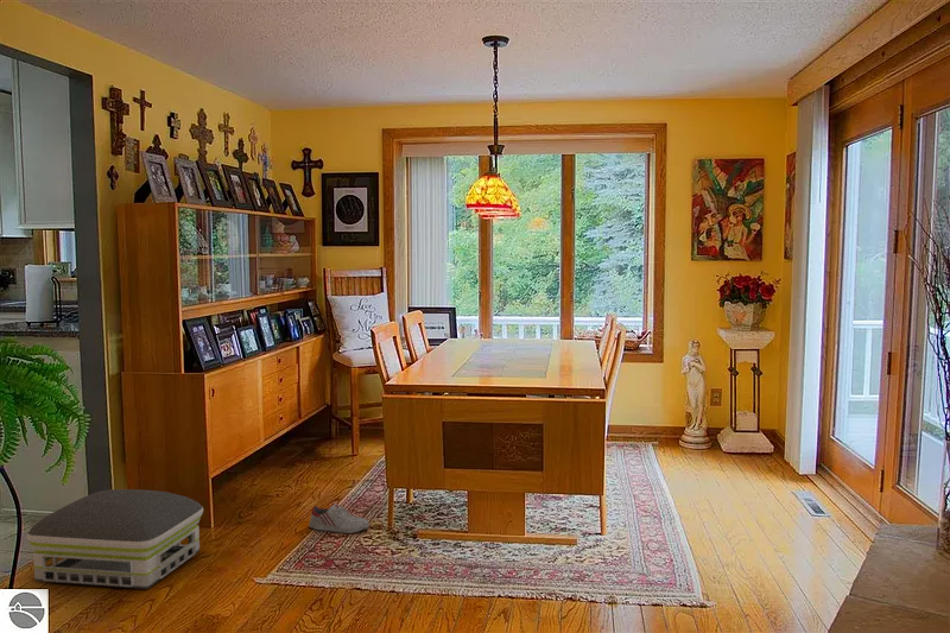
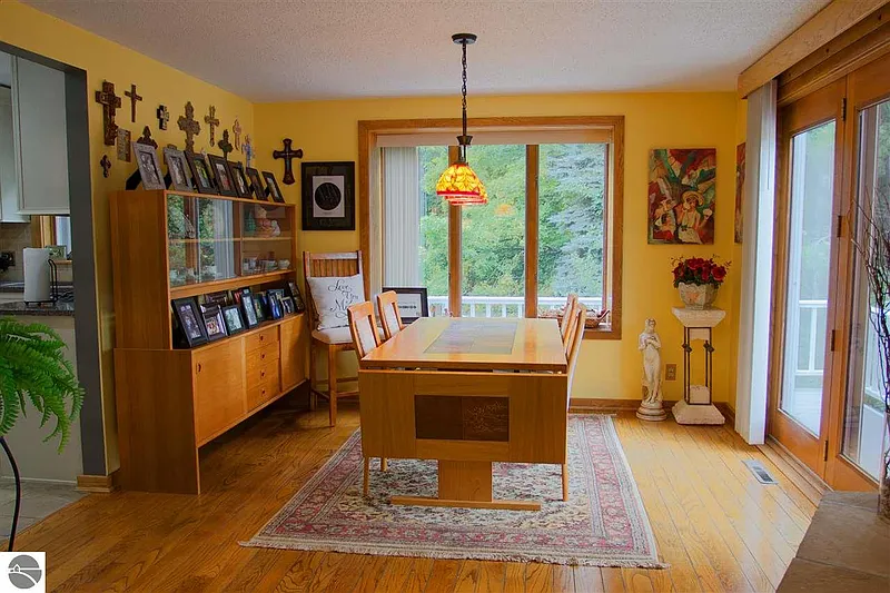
- air purifier [26,488,204,590]
- shoe [308,502,370,534]
